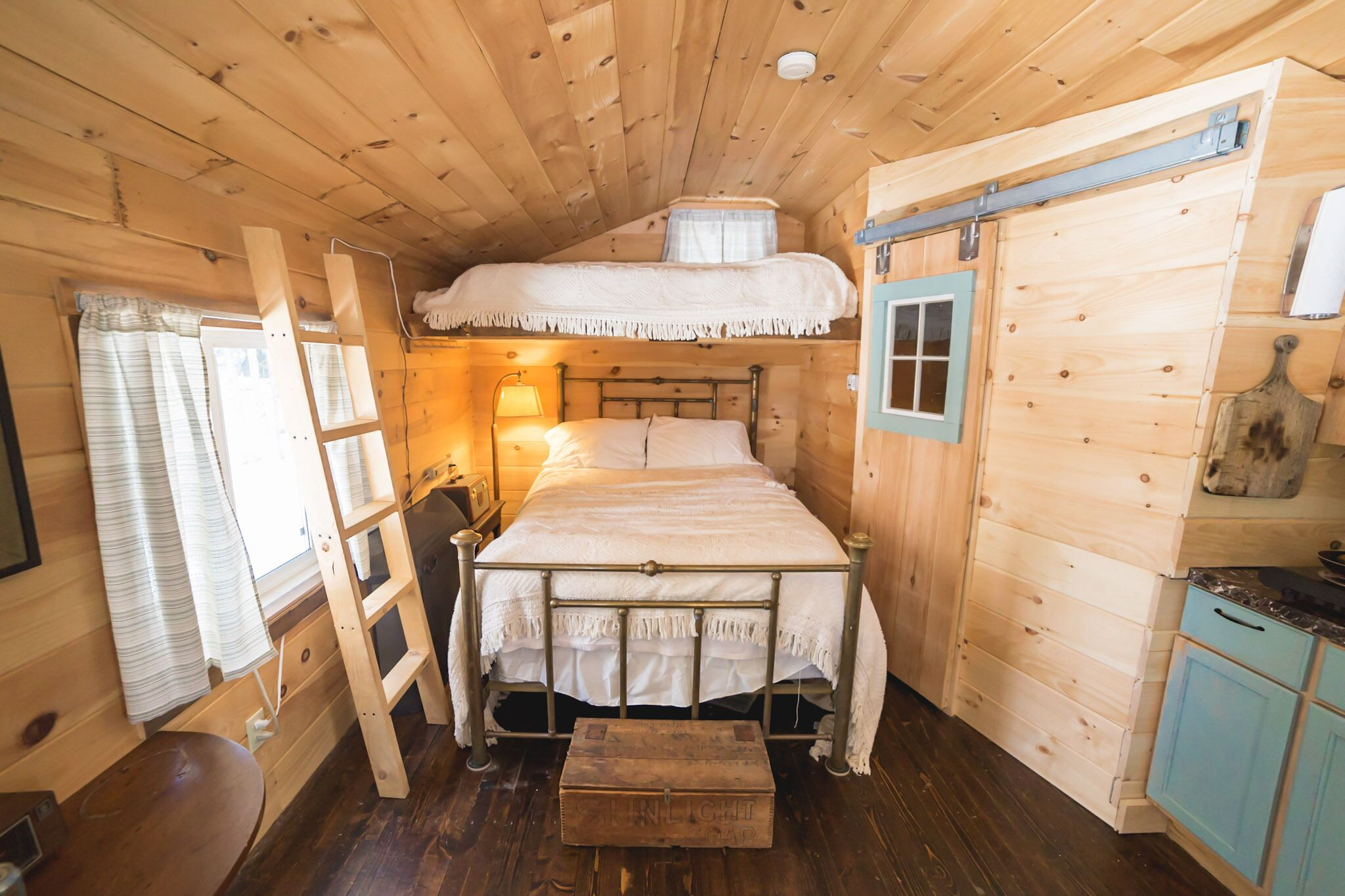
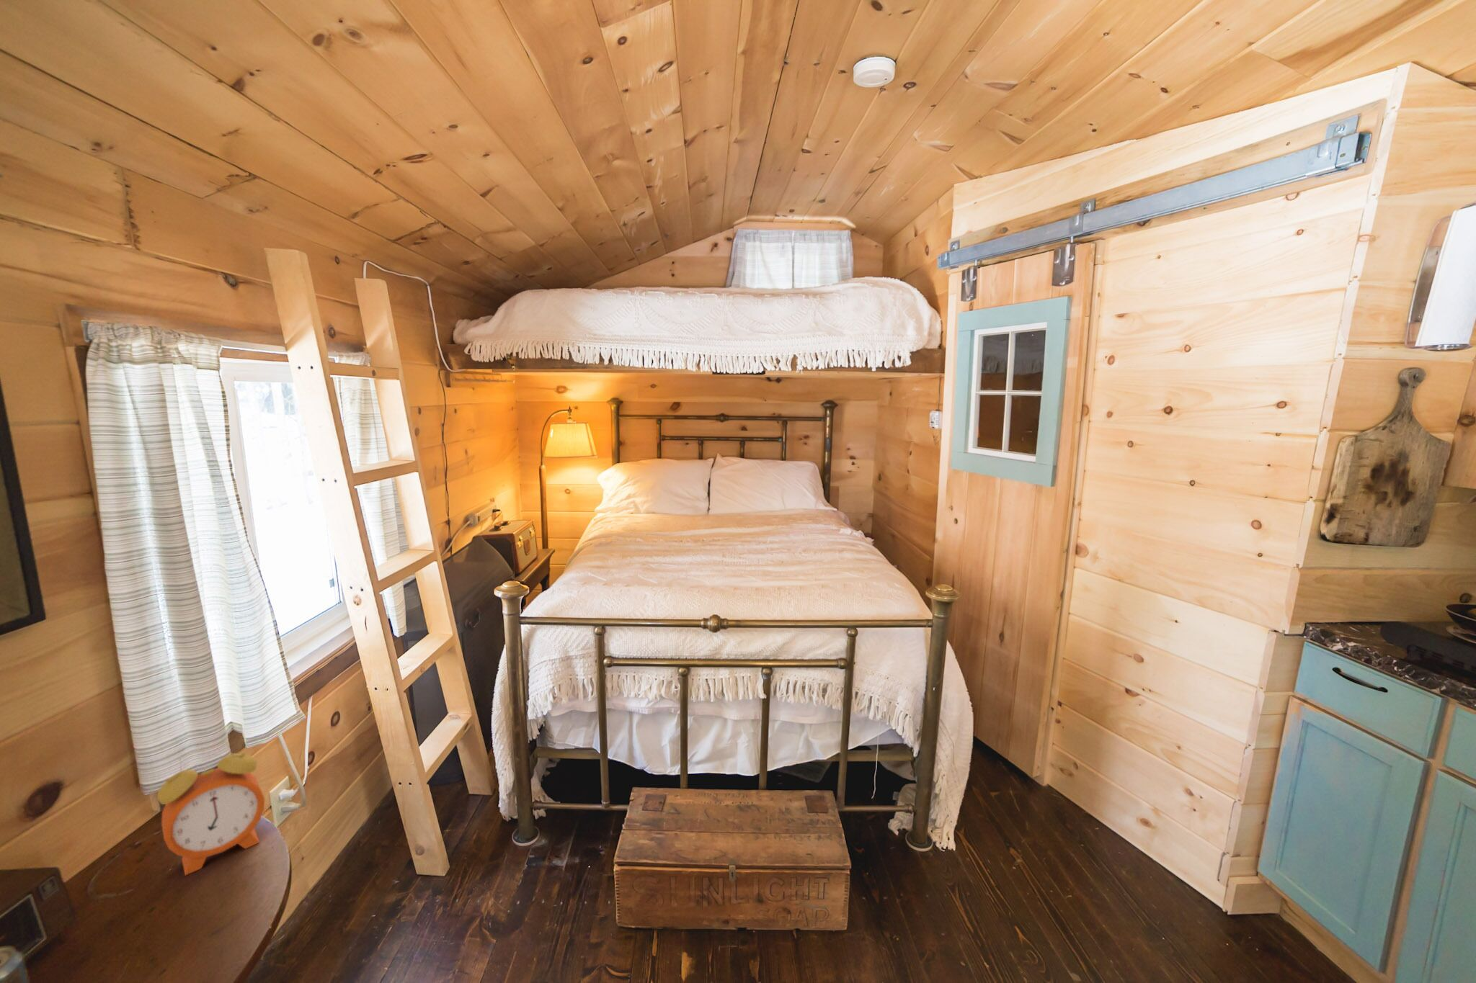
+ alarm clock [157,741,266,875]
